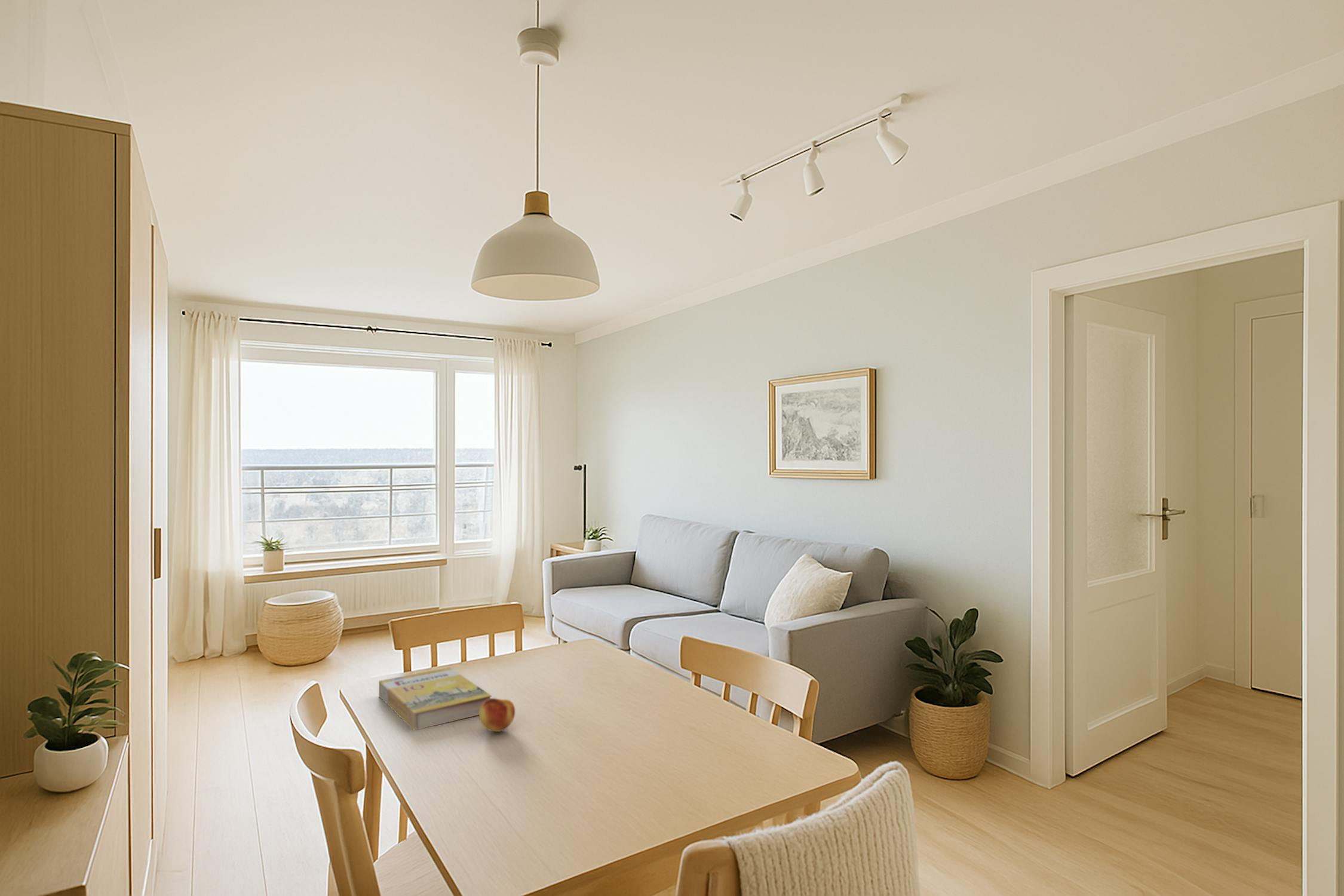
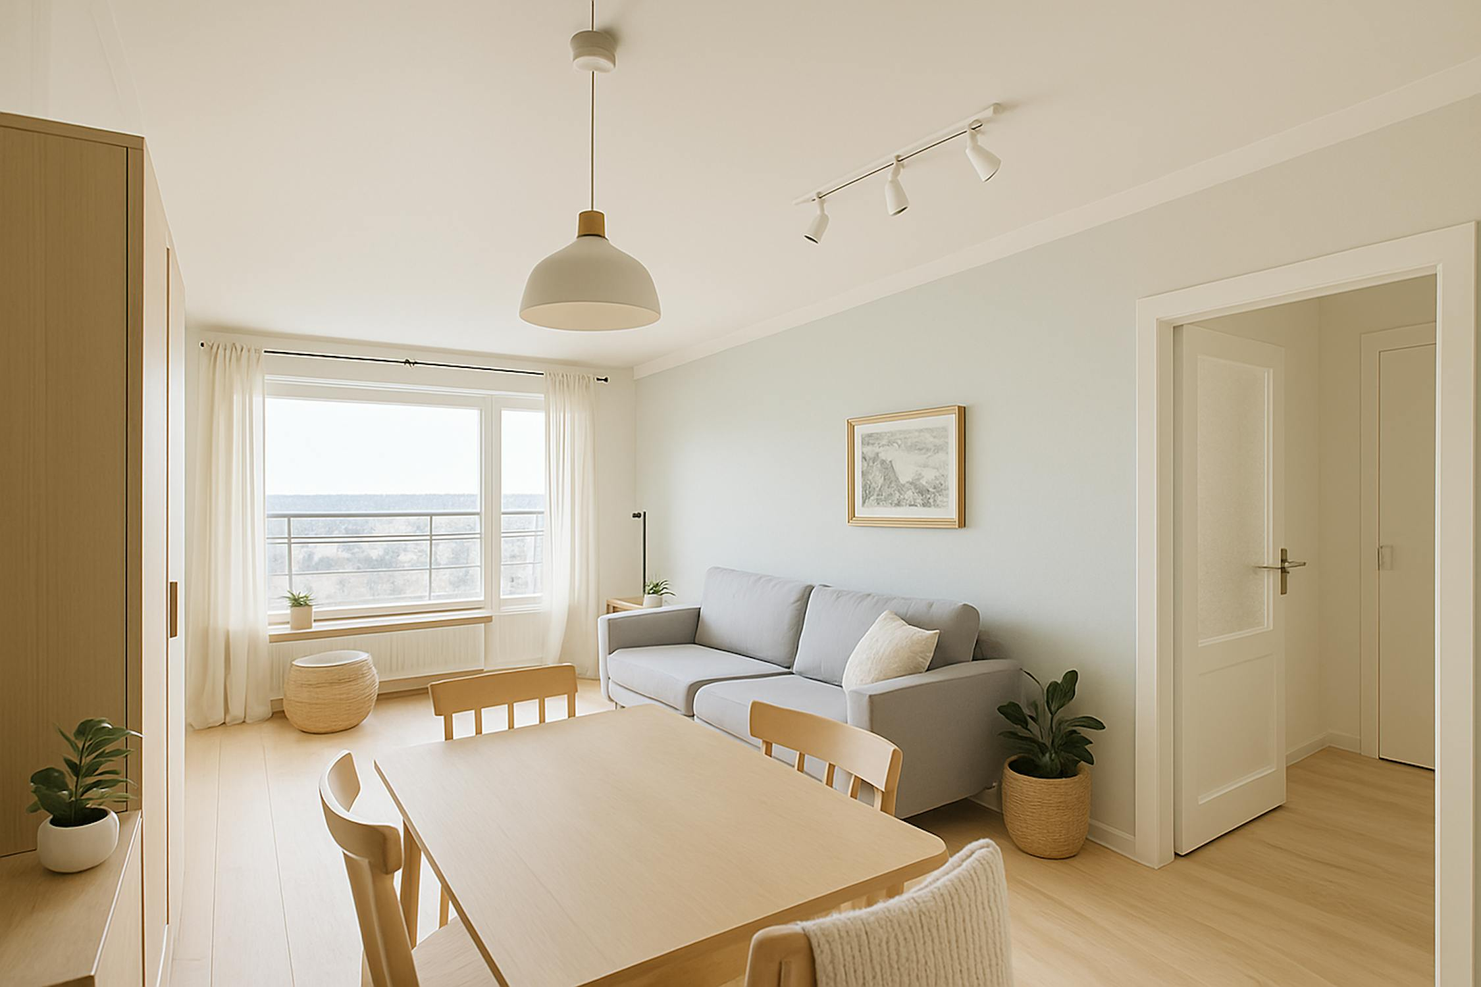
- book [378,667,492,731]
- fruit [478,698,515,732]
